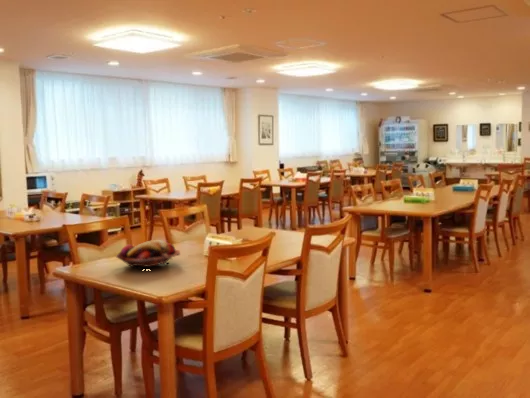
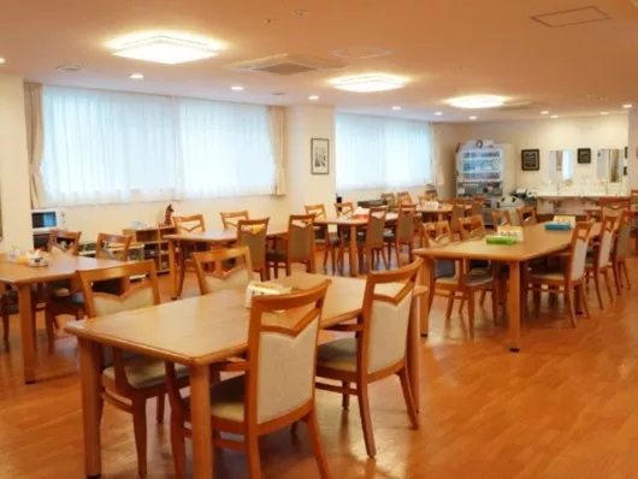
- fruit basket [115,239,181,271]
